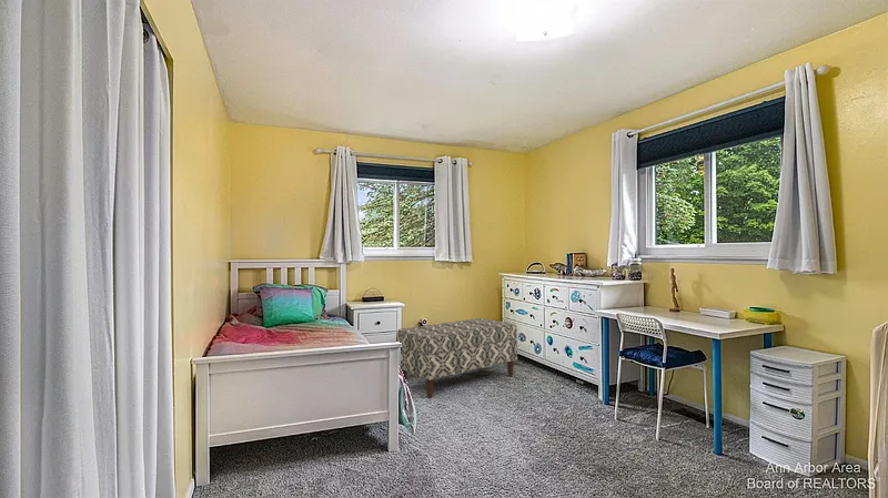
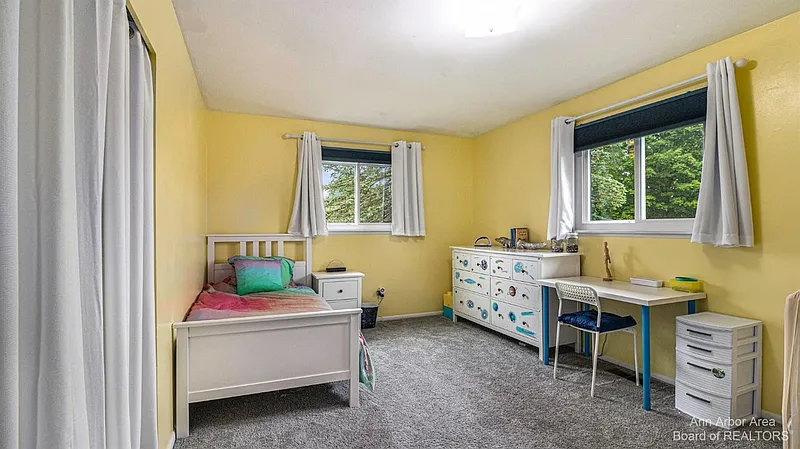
- bench [395,317,518,399]
